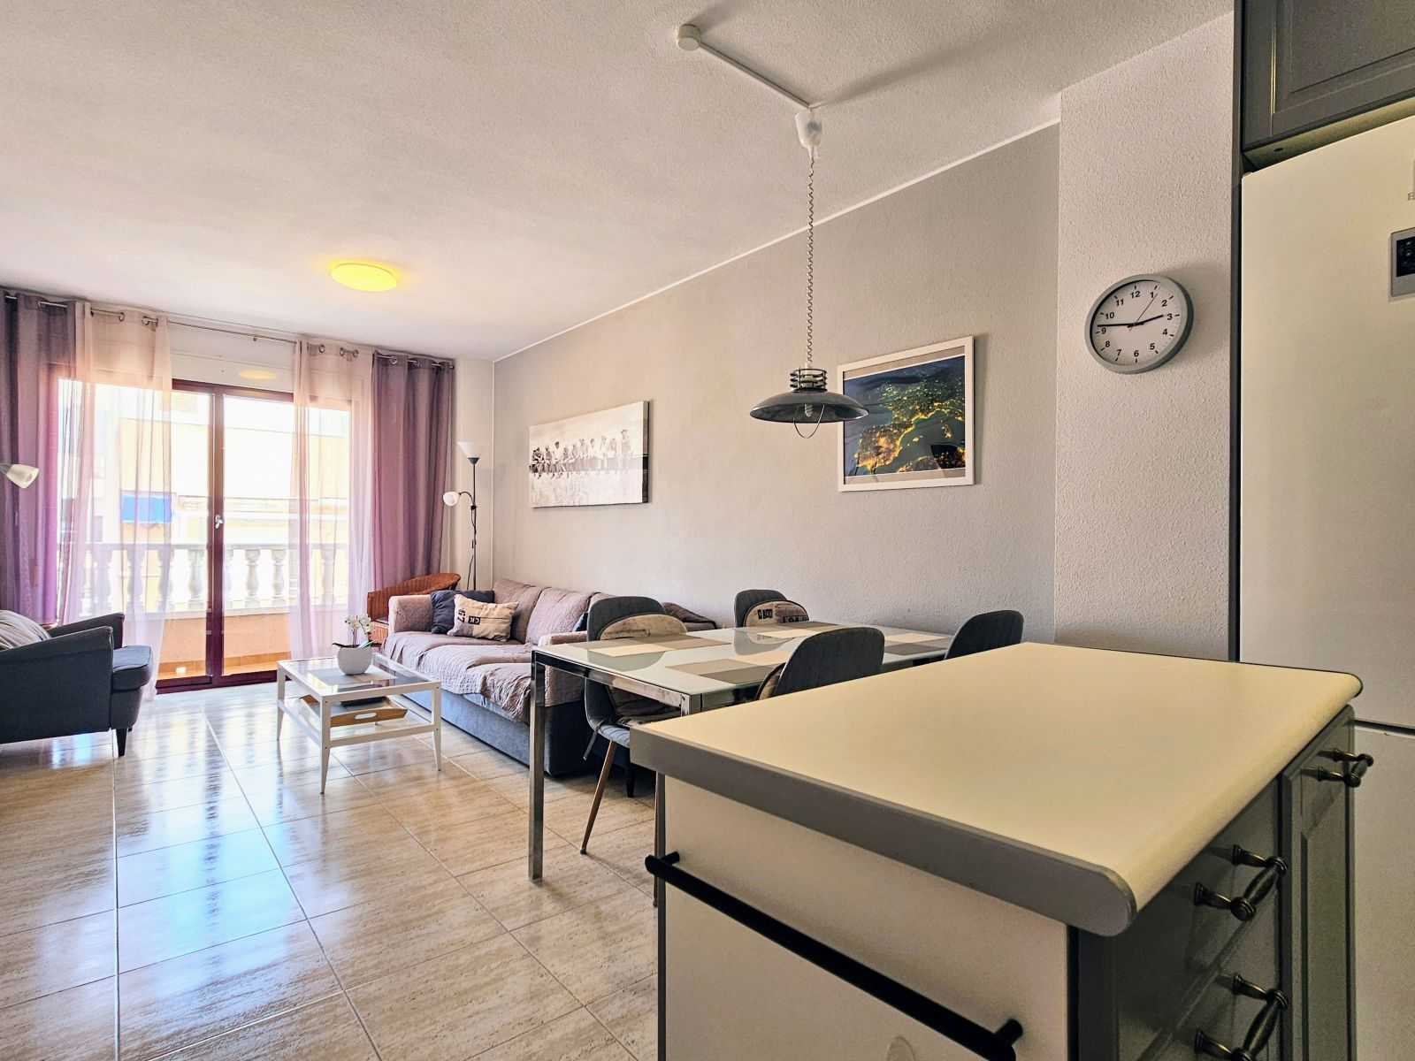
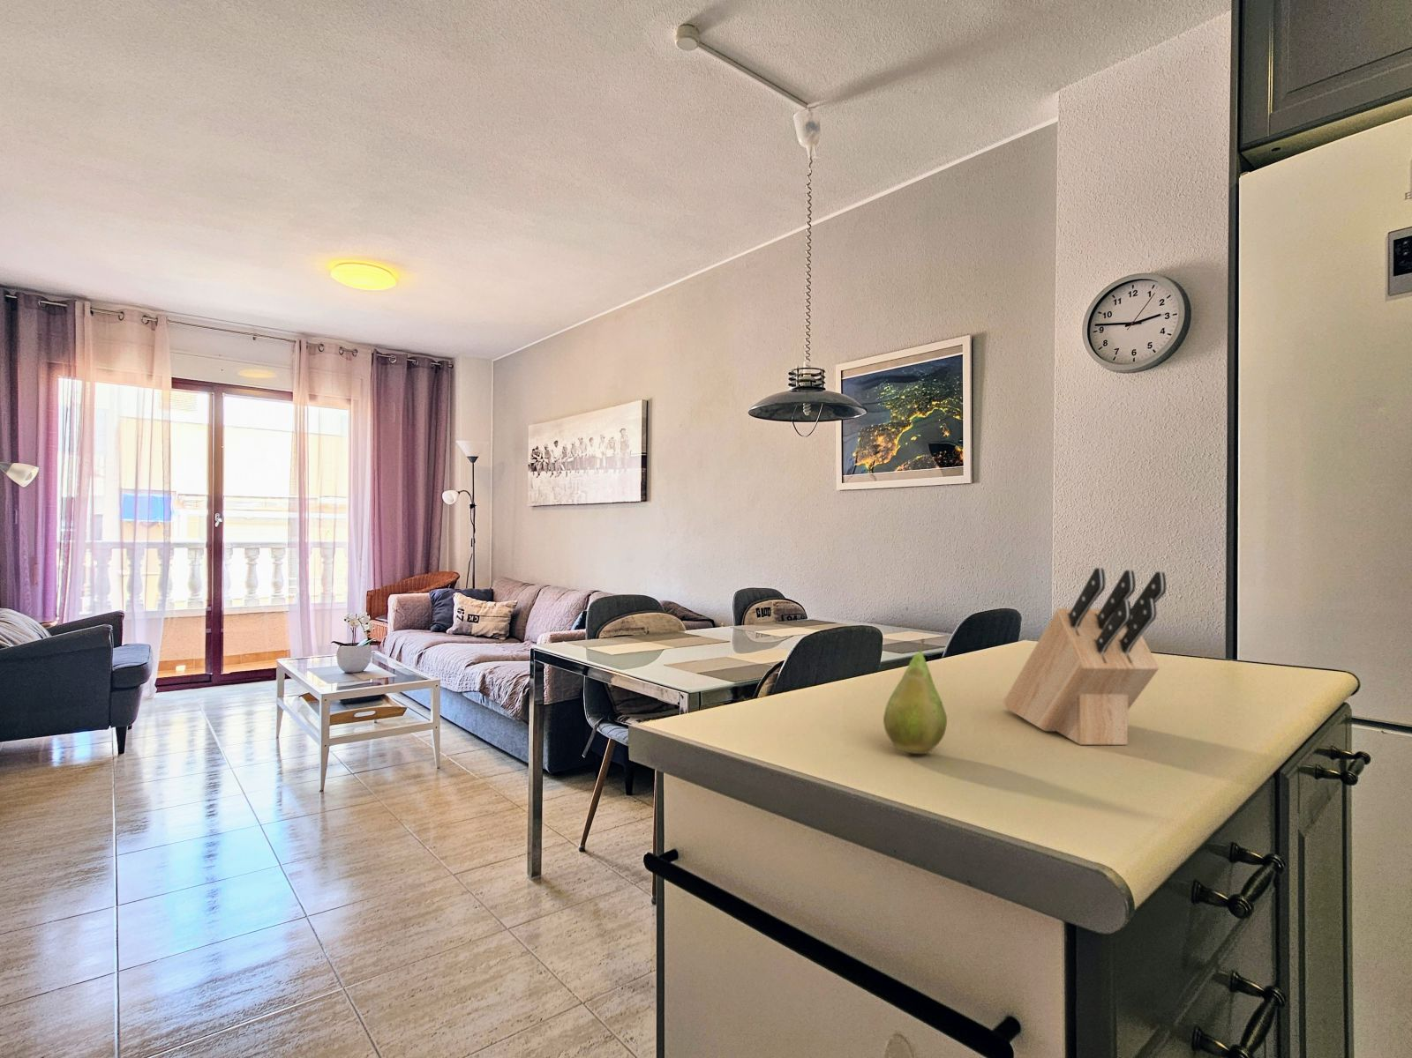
+ knife block [1003,567,1167,746]
+ fruit [883,638,947,755]
